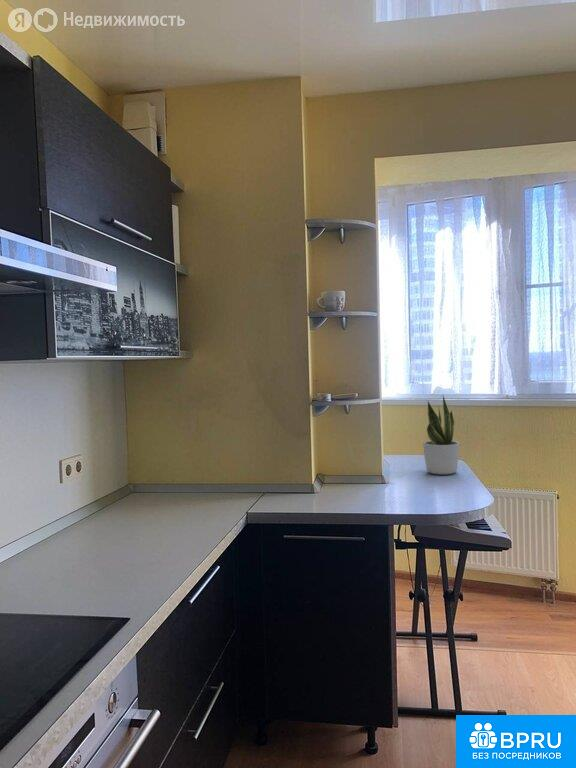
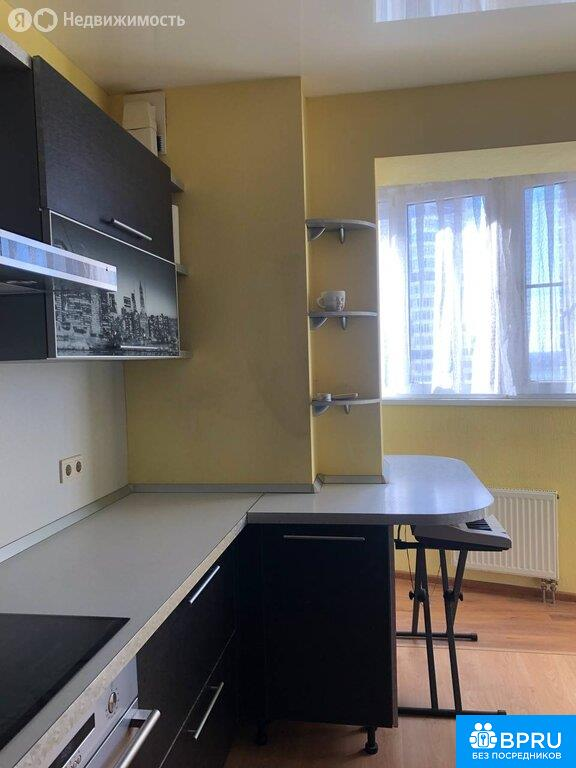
- potted plant [422,395,460,476]
